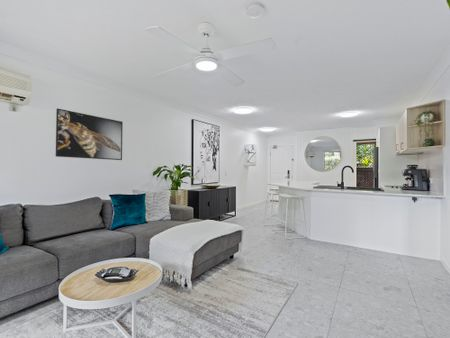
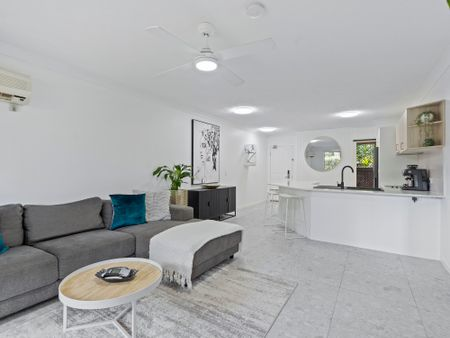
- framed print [55,107,124,161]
